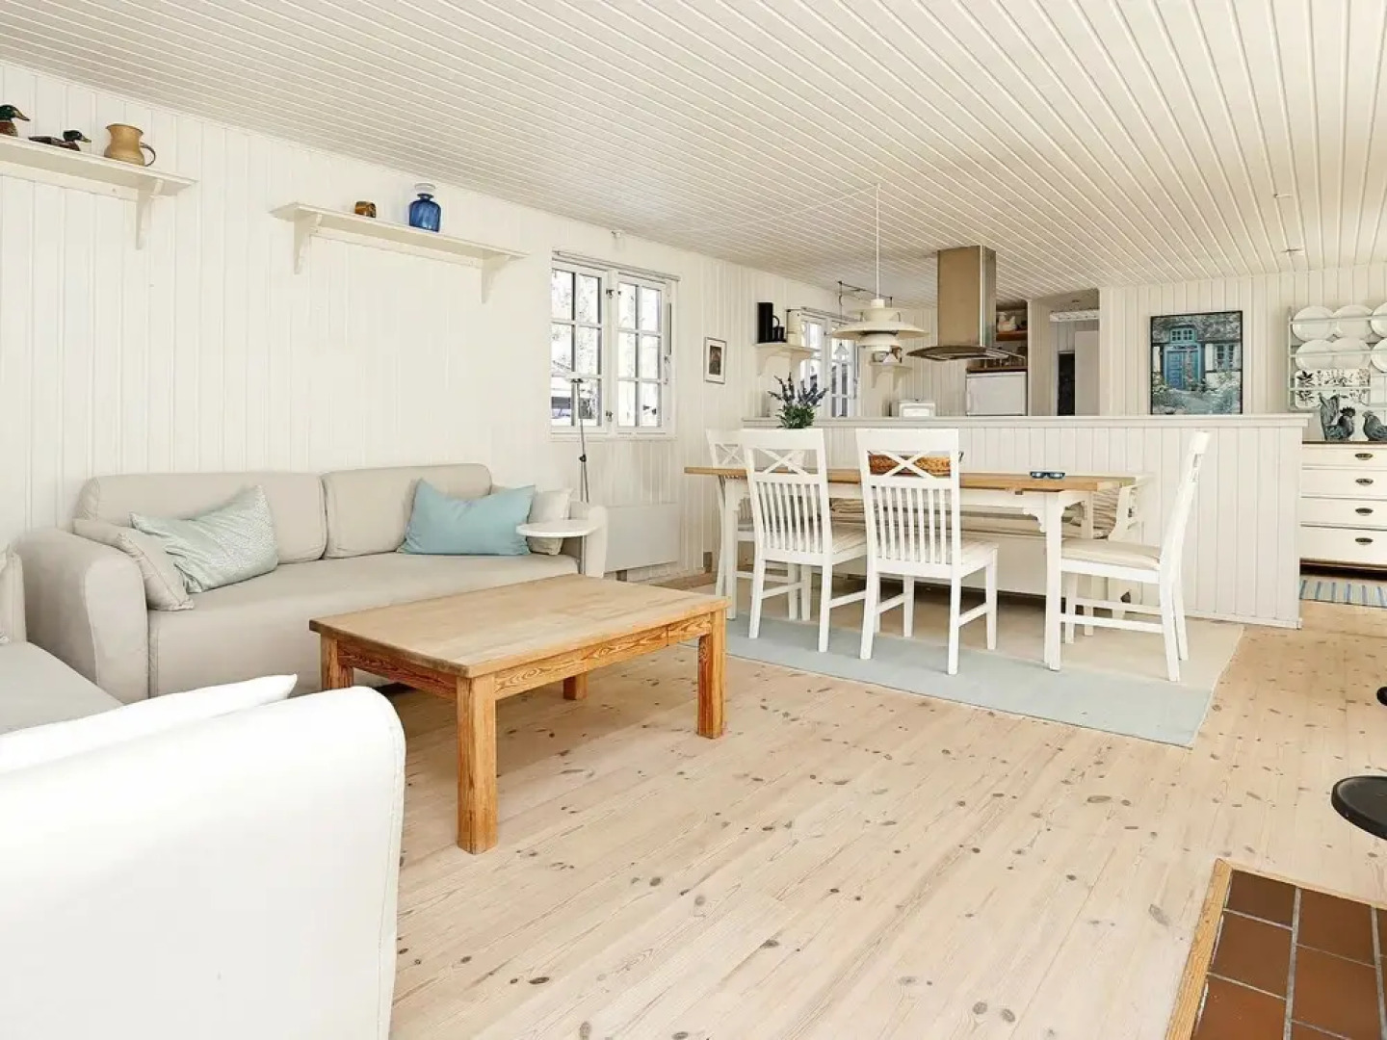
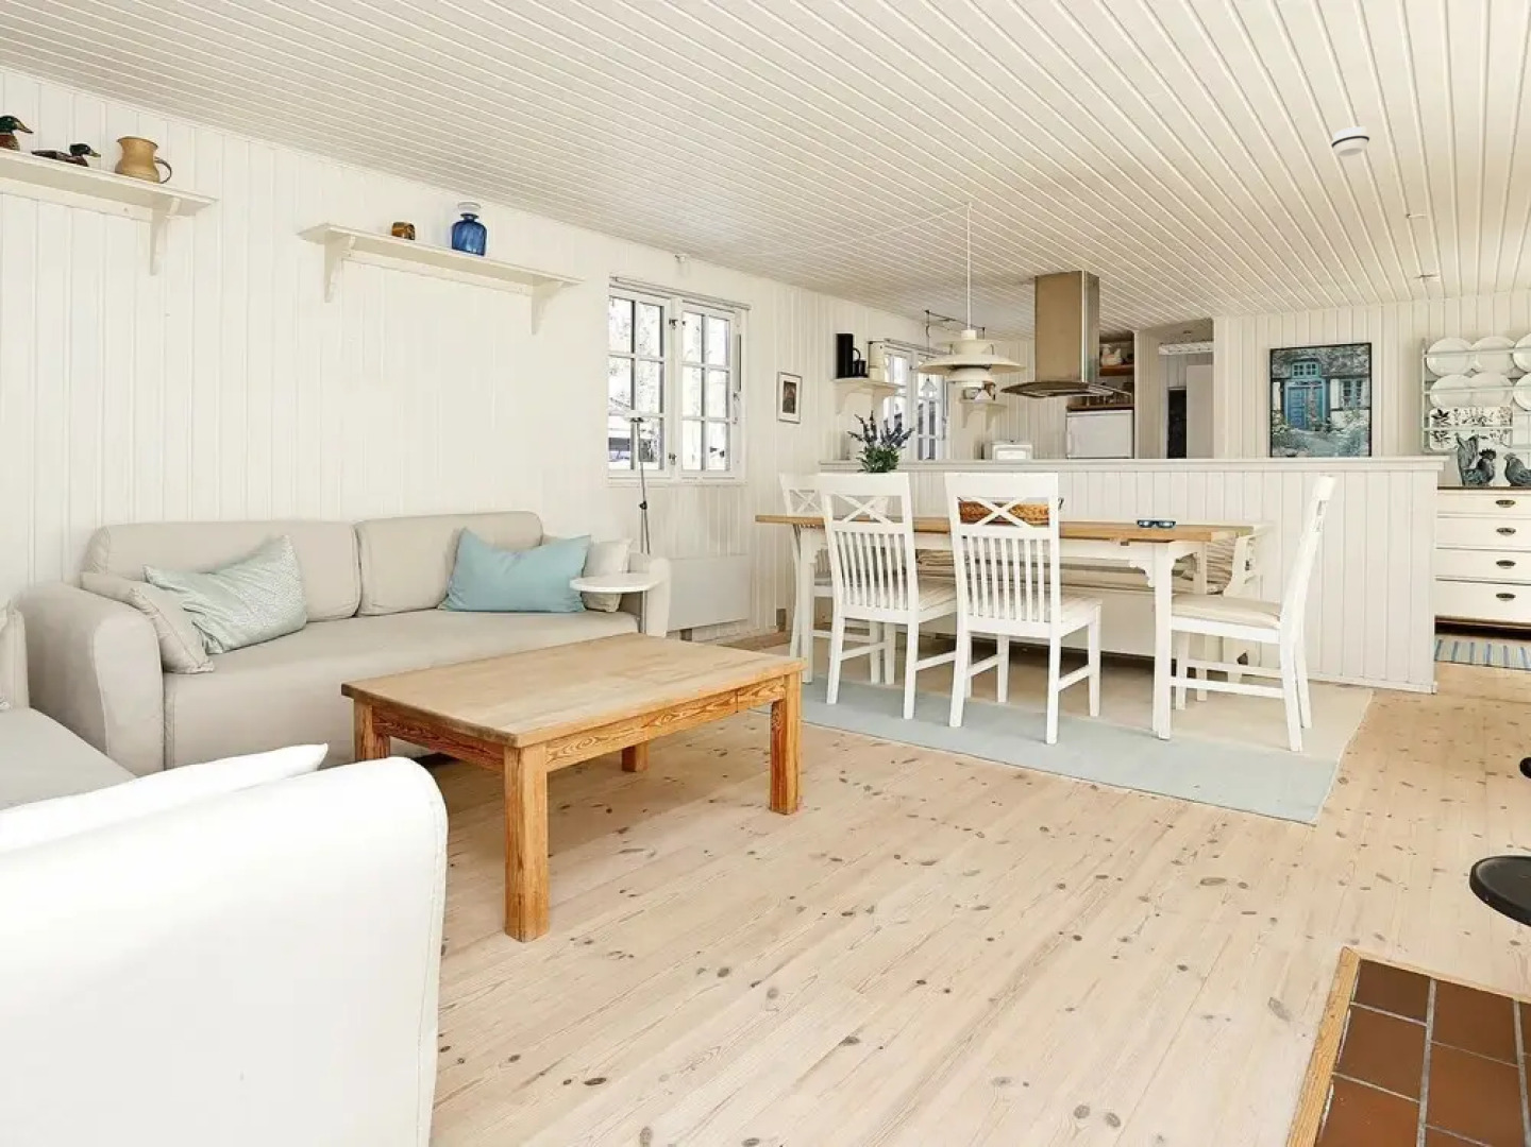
+ smoke detector [1330,125,1372,158]
